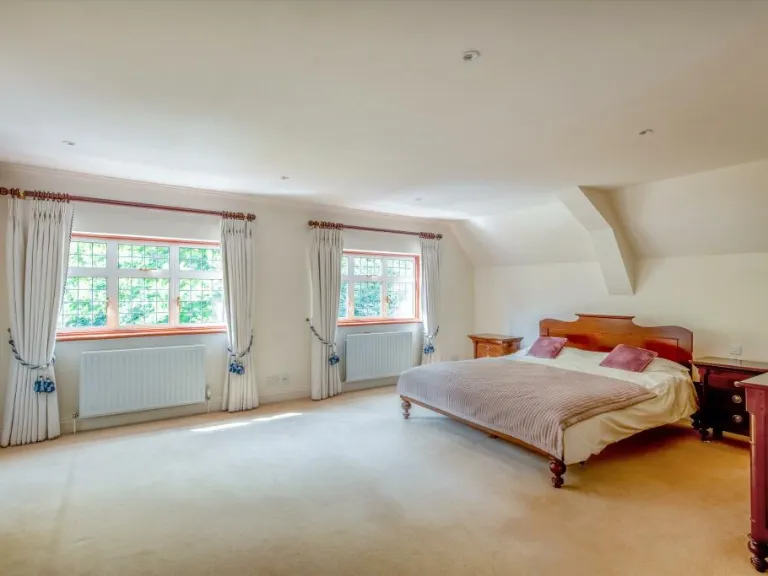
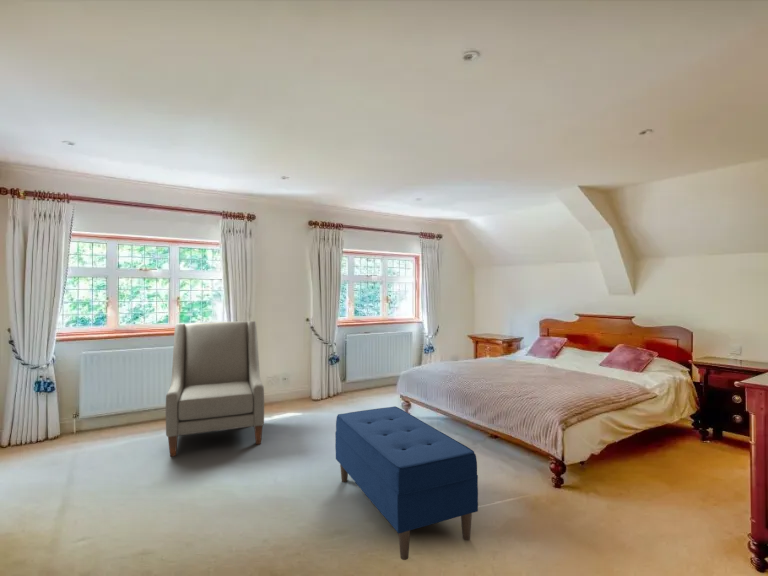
+ chair [165,320,265,458]
+ bench [334,405,479,561]
